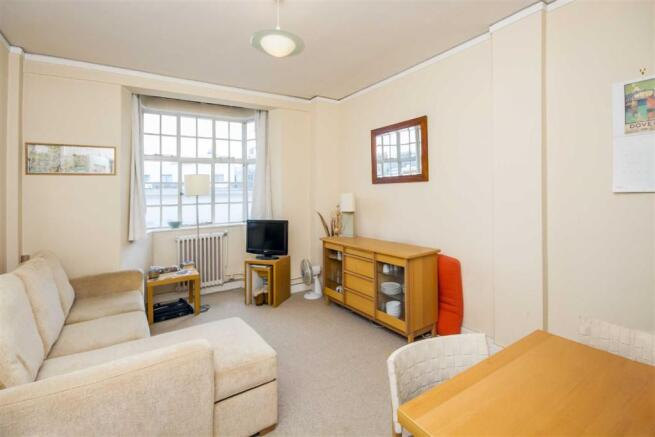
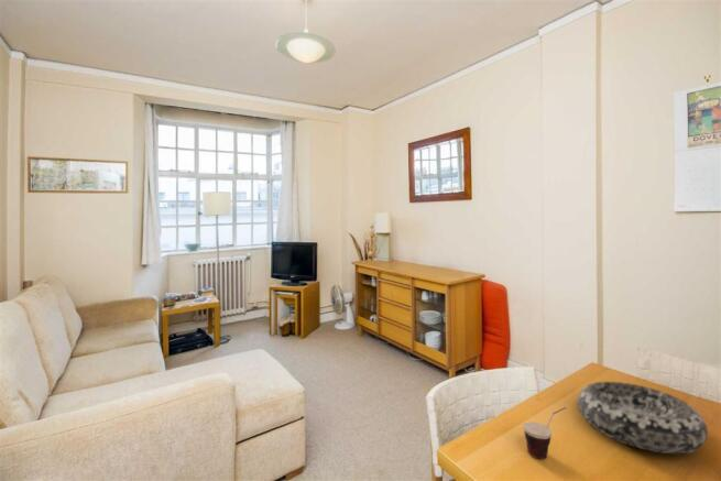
+ decorative bowl [577,381,709,455]
+ cup [522,406,568,460]
